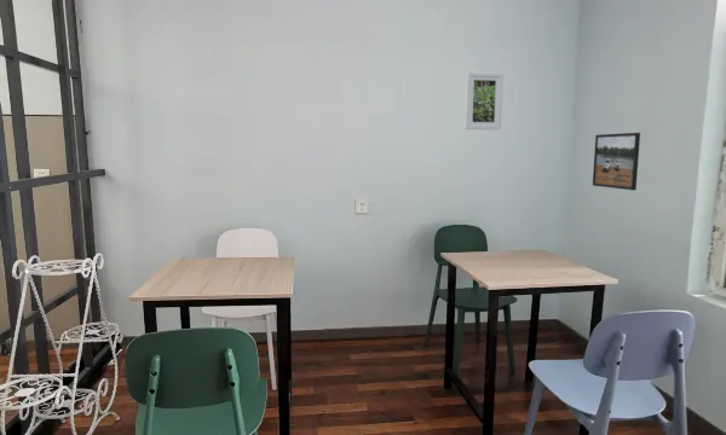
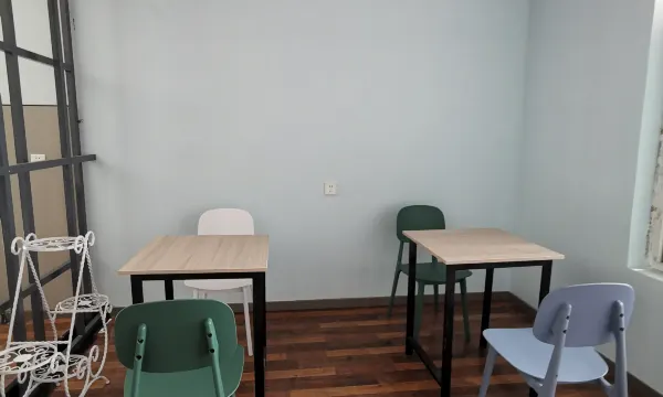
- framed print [592,132,641,191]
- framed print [463,71,505,130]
